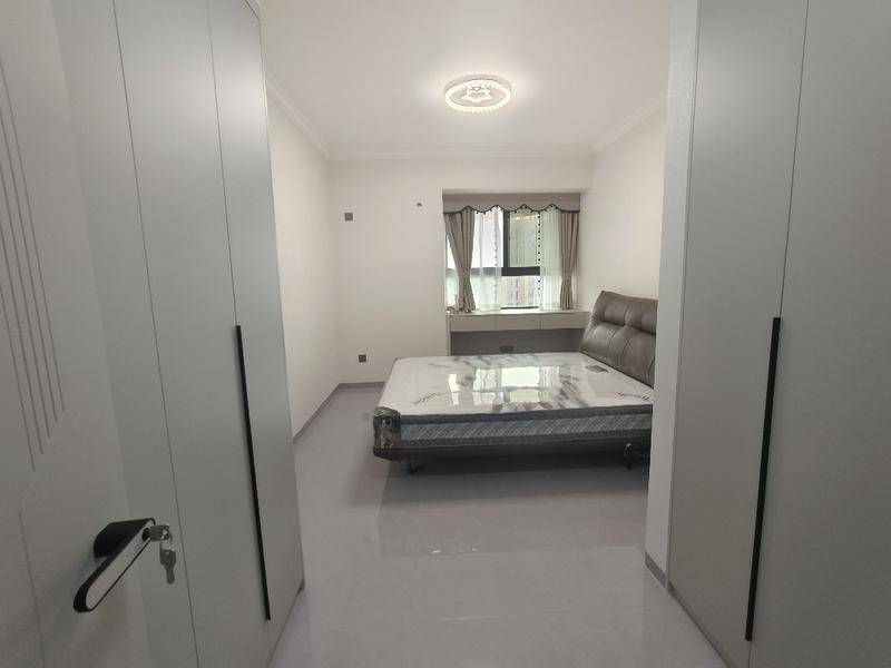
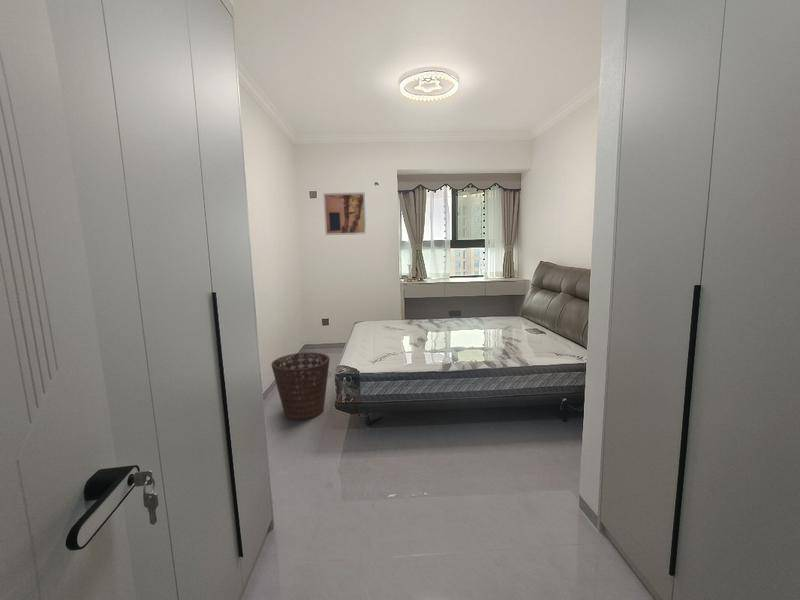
+ basket [270,351,331,421]
+ wall art [322,191,367,236]
